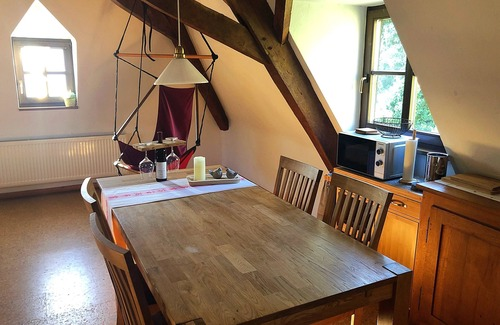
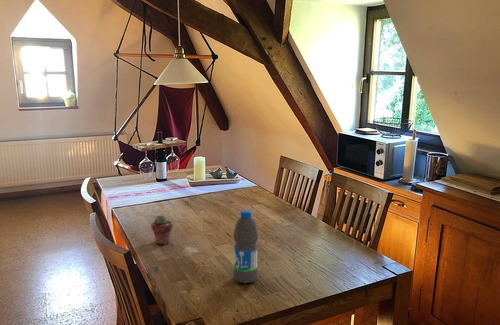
+ potted succulent [150,214,174,246]
+ water bottle [232,209,259,284]
